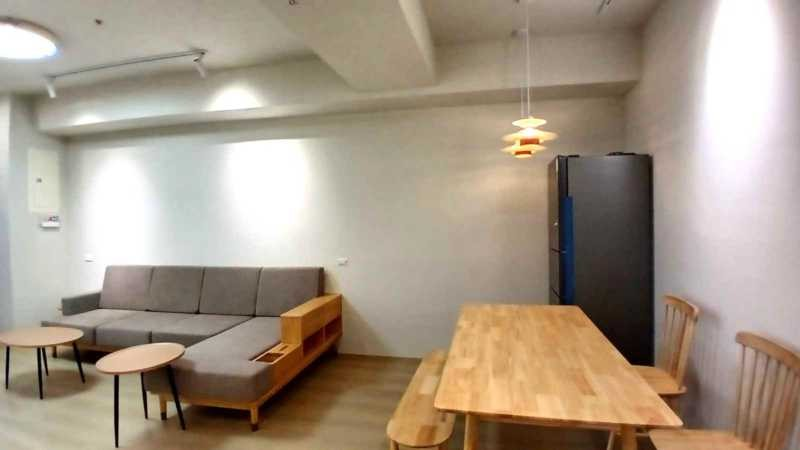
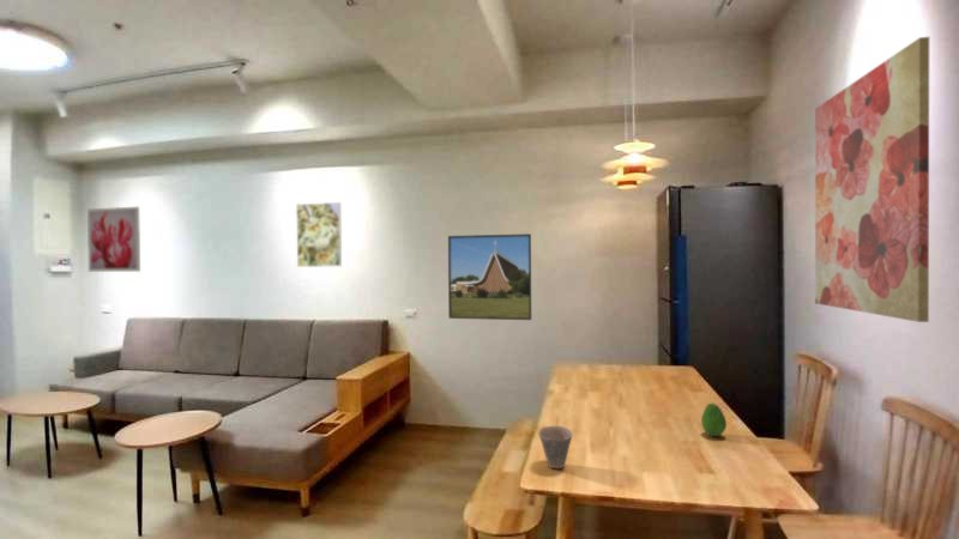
+ wall art [814,36,930,323]
+ wall art [86,206,141,273]
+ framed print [295,201,343,268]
+ fruit [700,402,728,437]
+ cup [537,425,573,470]
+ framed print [447,232,532,321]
